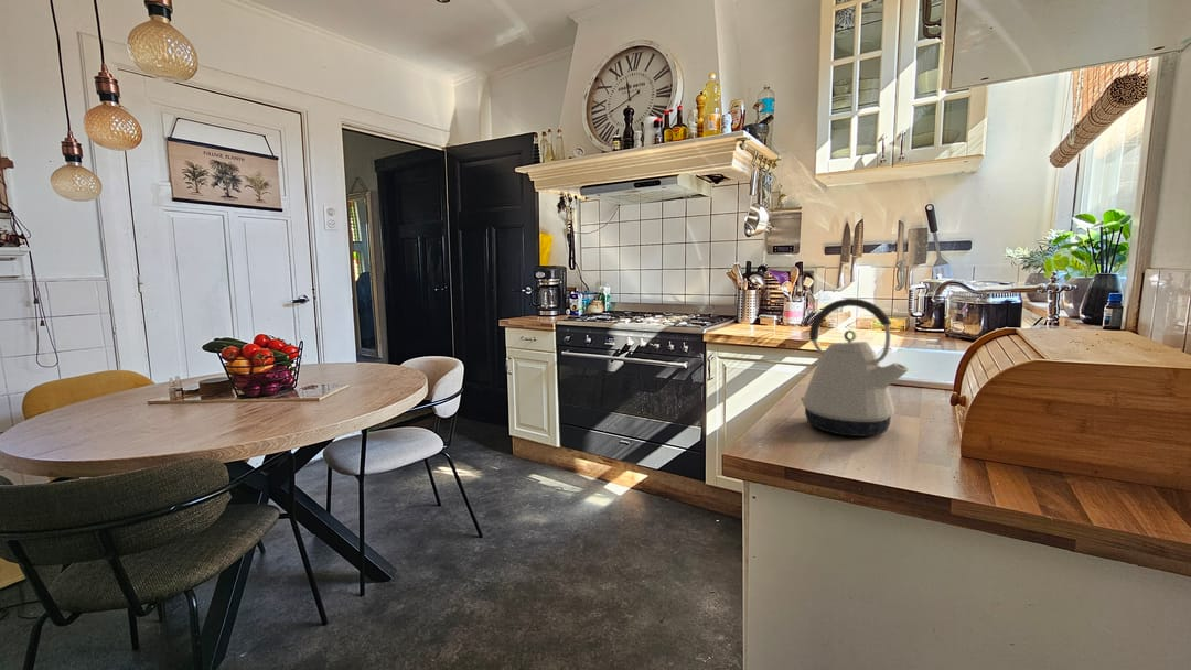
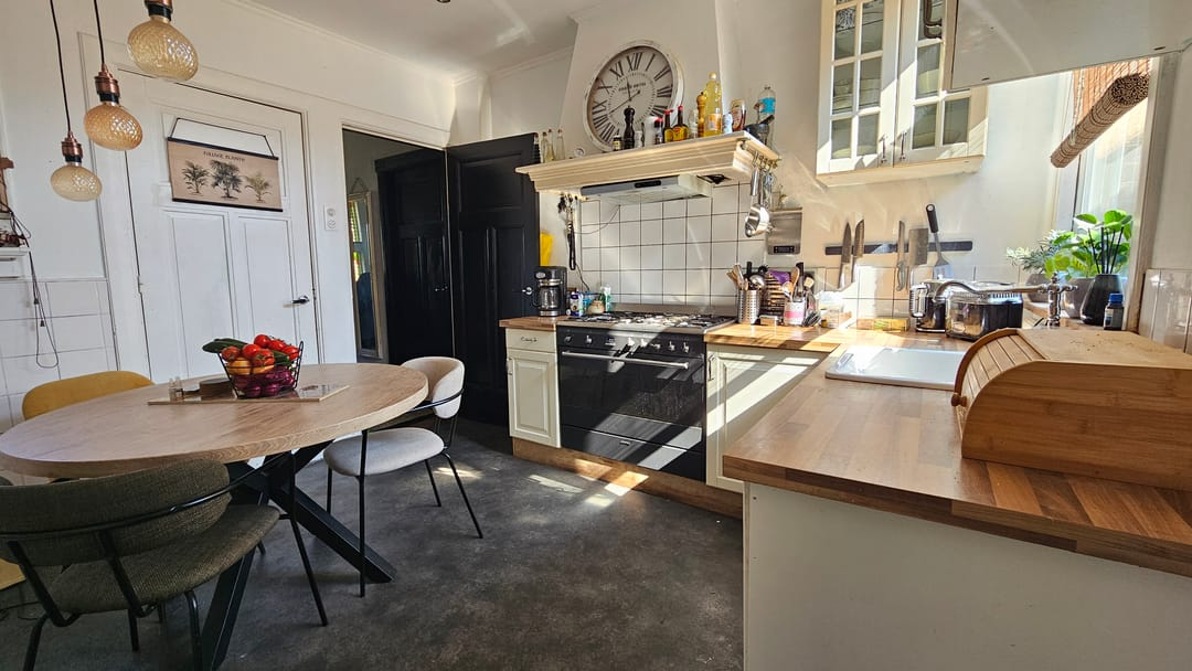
- kettle [800,298,910,437]
